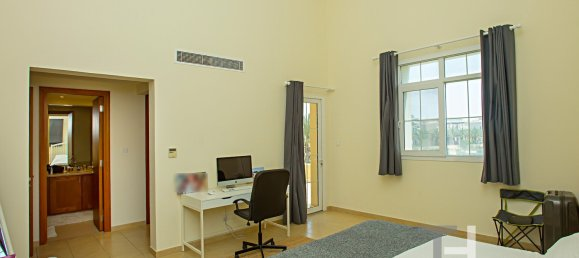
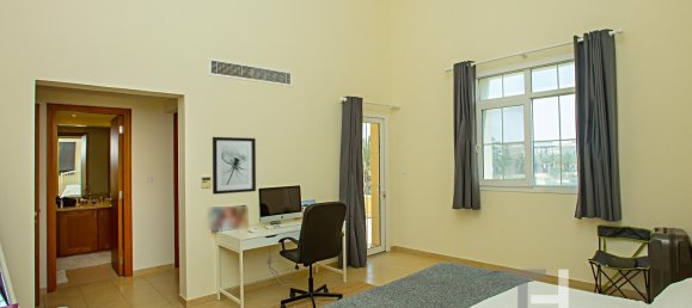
+ wall art [212,136,257,196]
